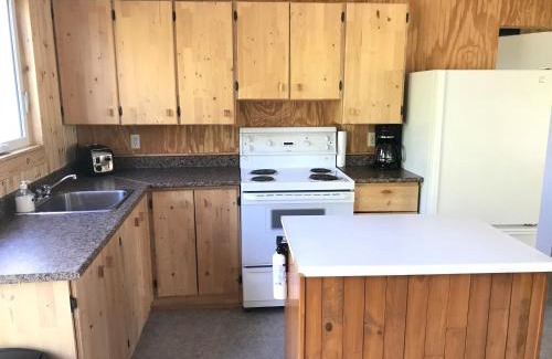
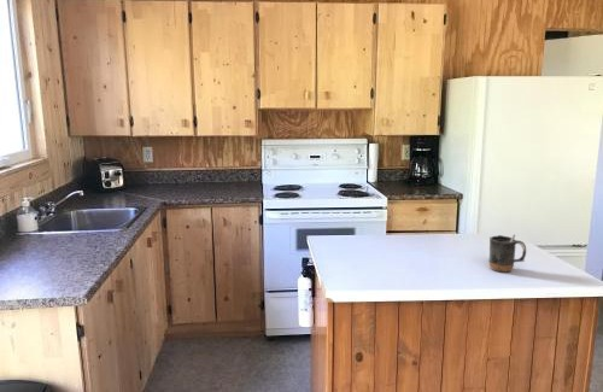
+ mug [487,233,527,274]
